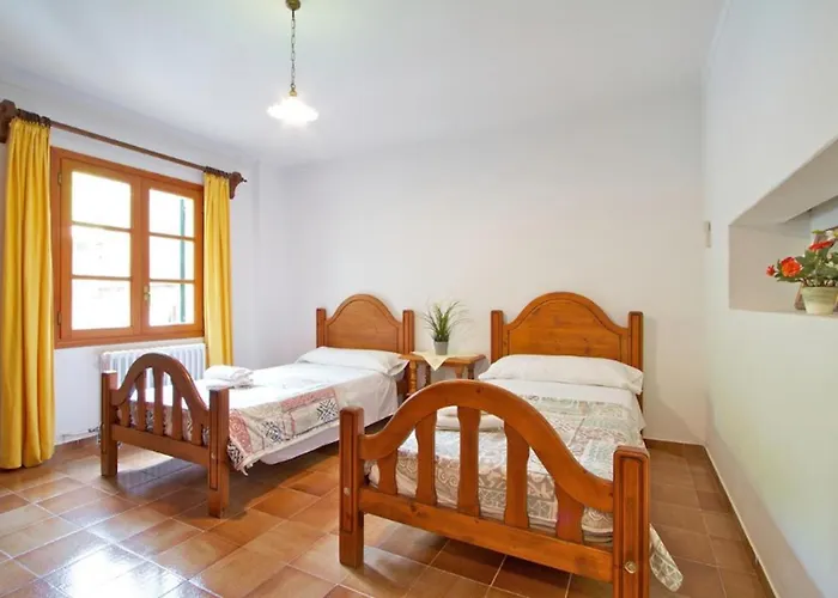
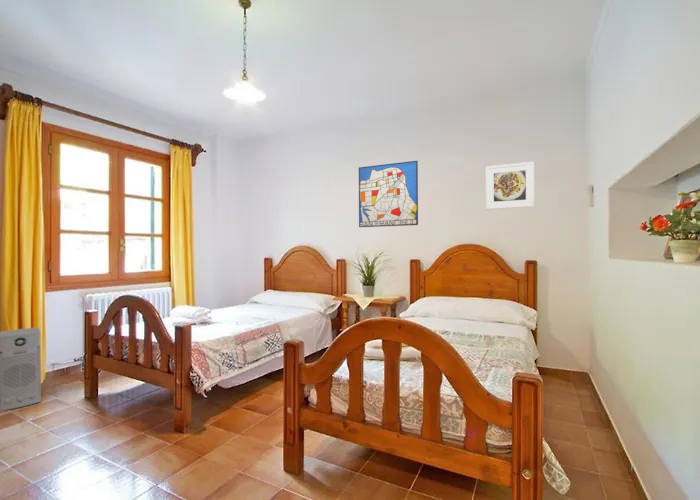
+ air purifier [0,327,42,412]
+ wall art [358,160,419,228]
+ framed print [485,161,535,210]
